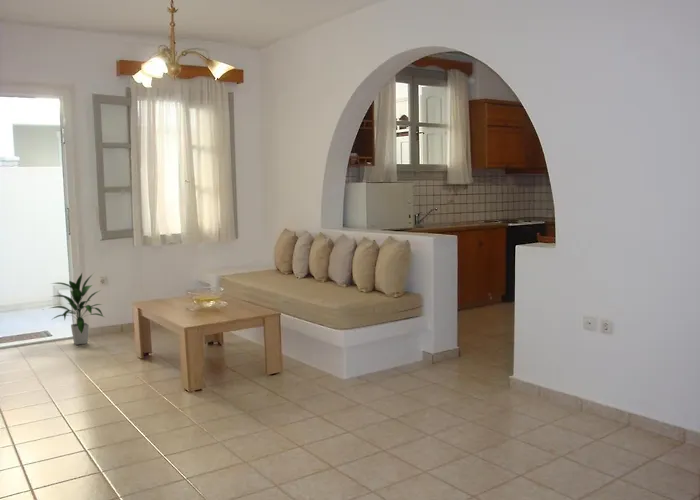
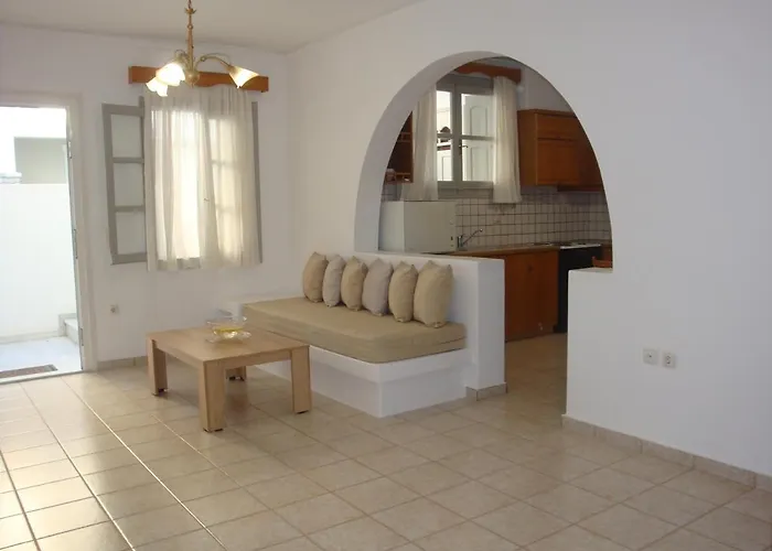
- indoor plant [47,272,107,346]
